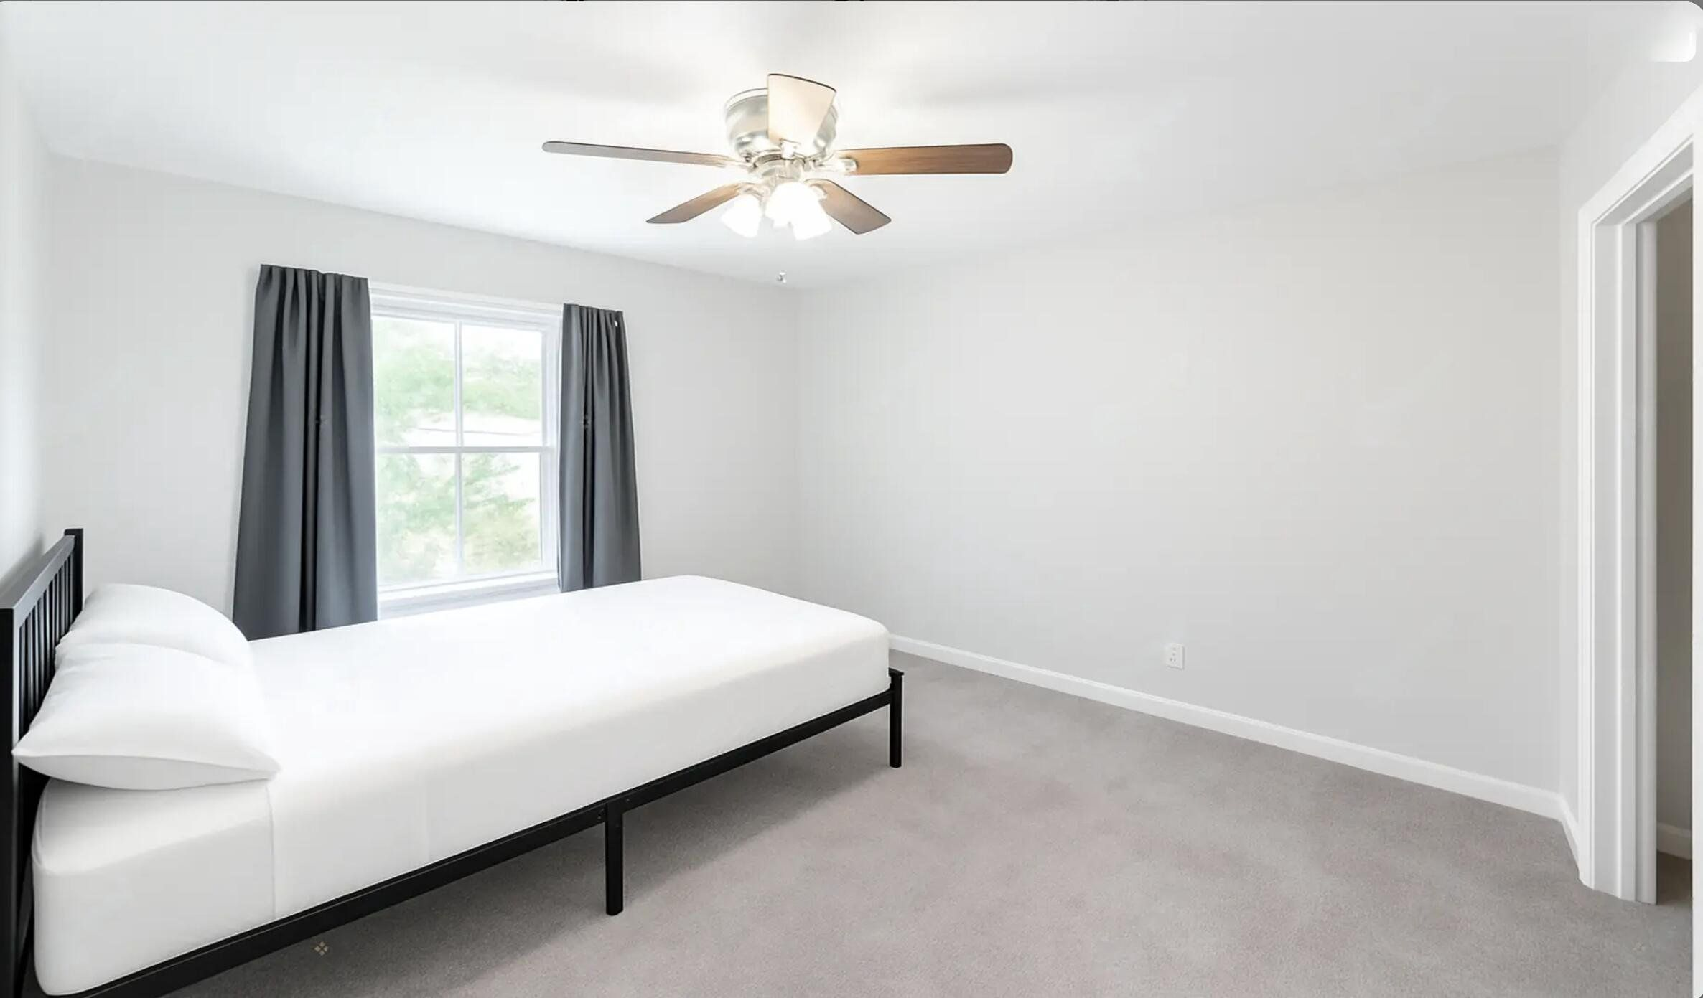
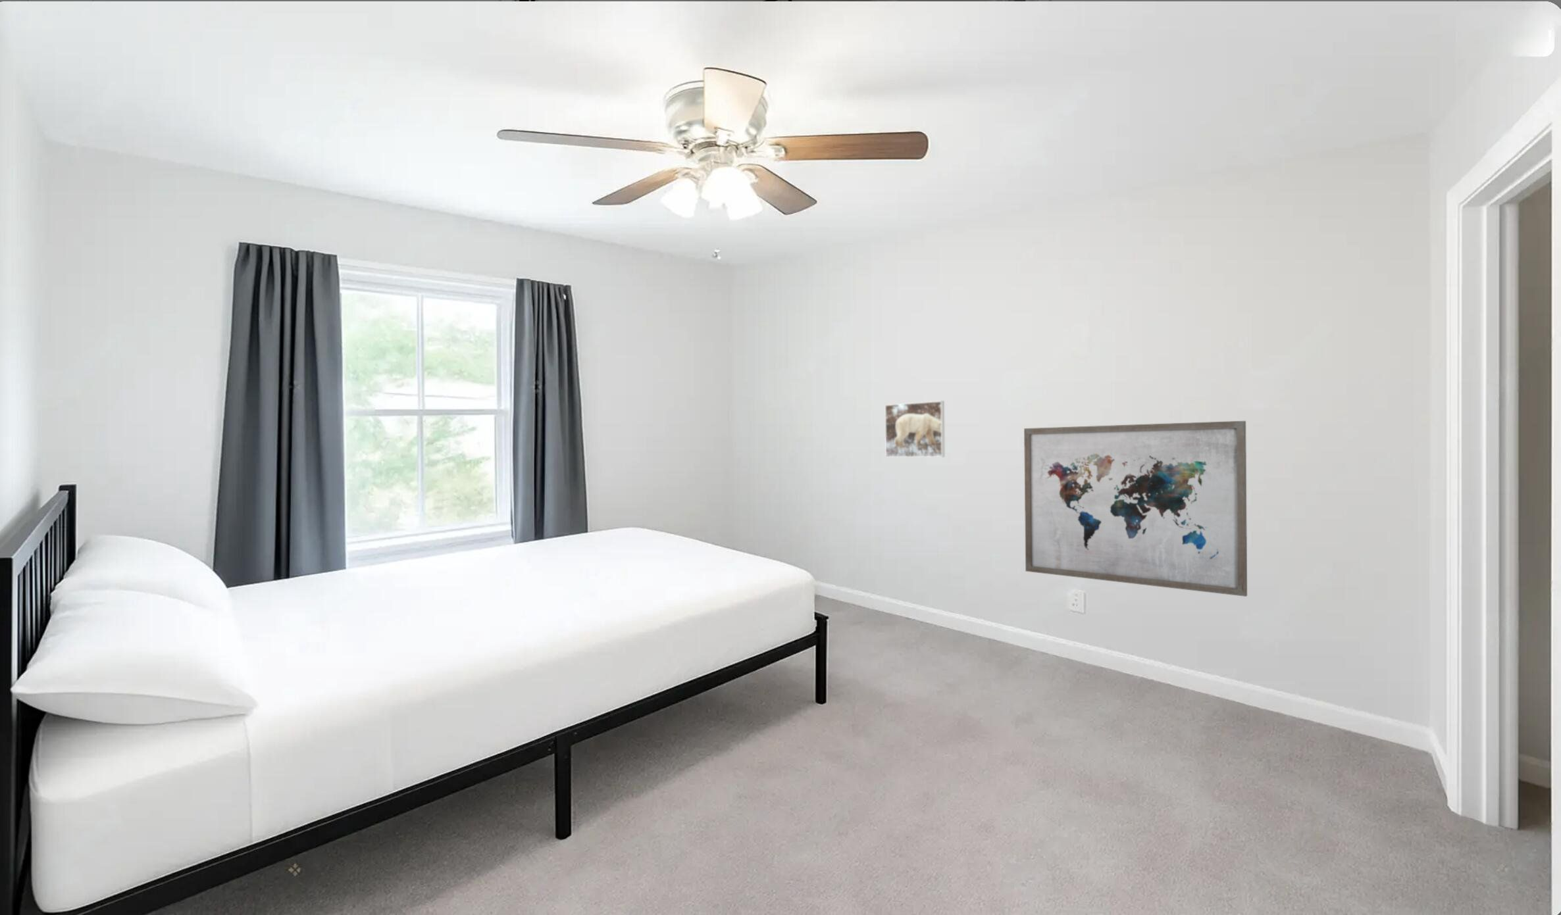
+ wall art [1023,420,1247,597]
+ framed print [885,401,946,457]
